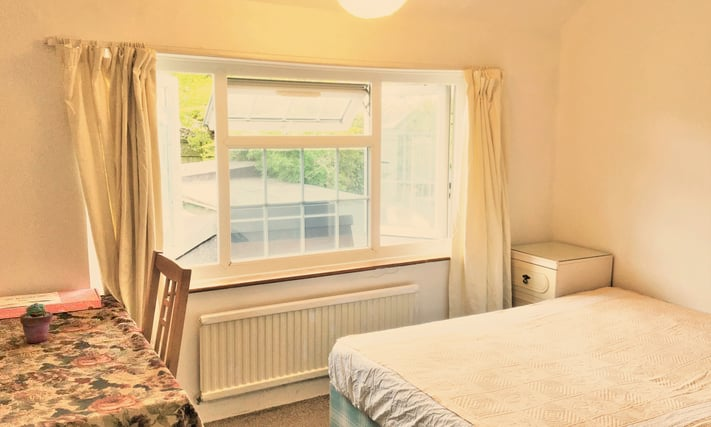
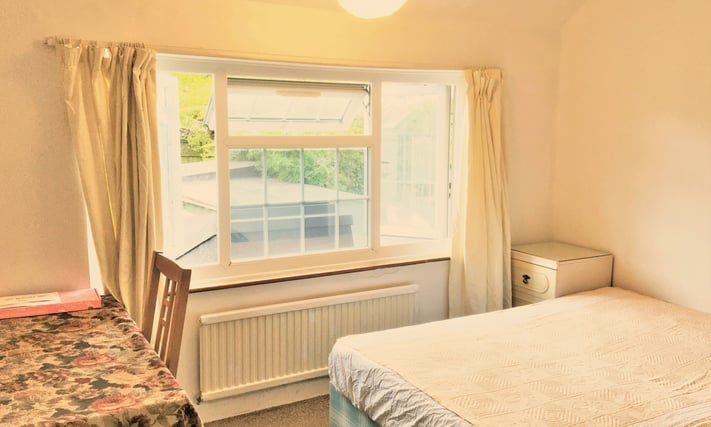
- potted succulent [19,302,54,344]
